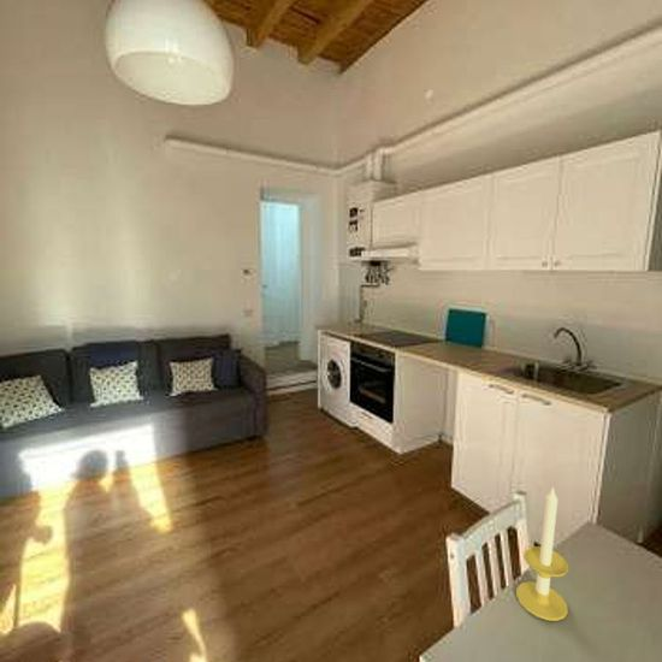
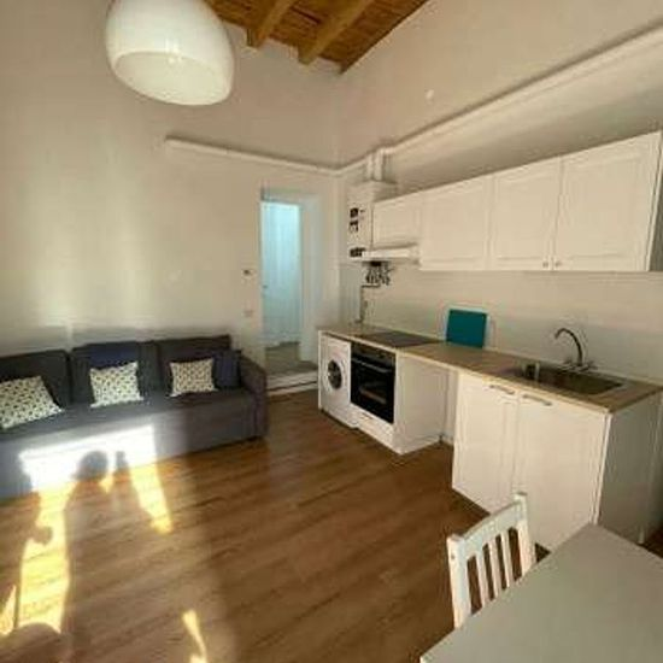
- candle [515,485,569,622]
